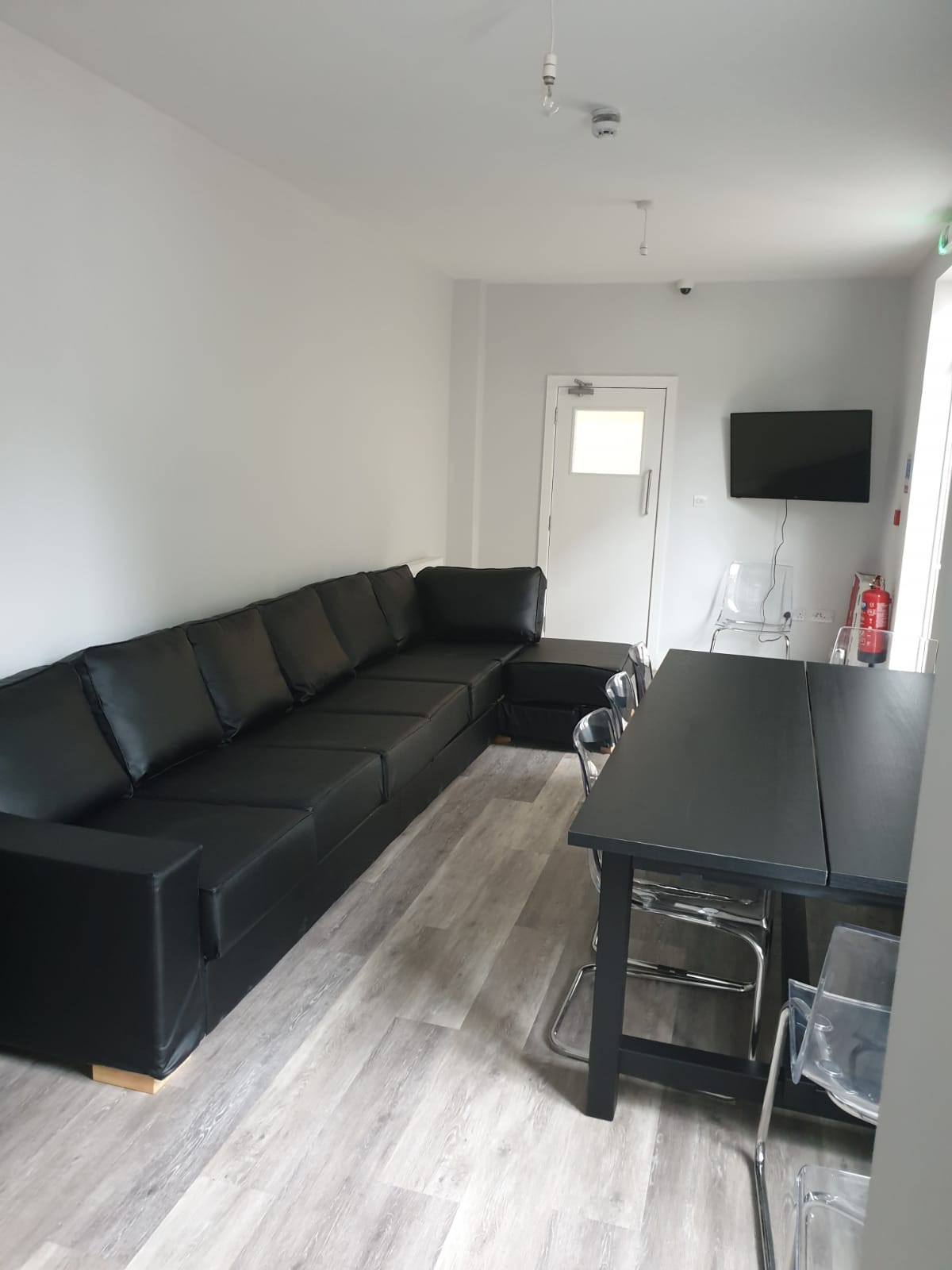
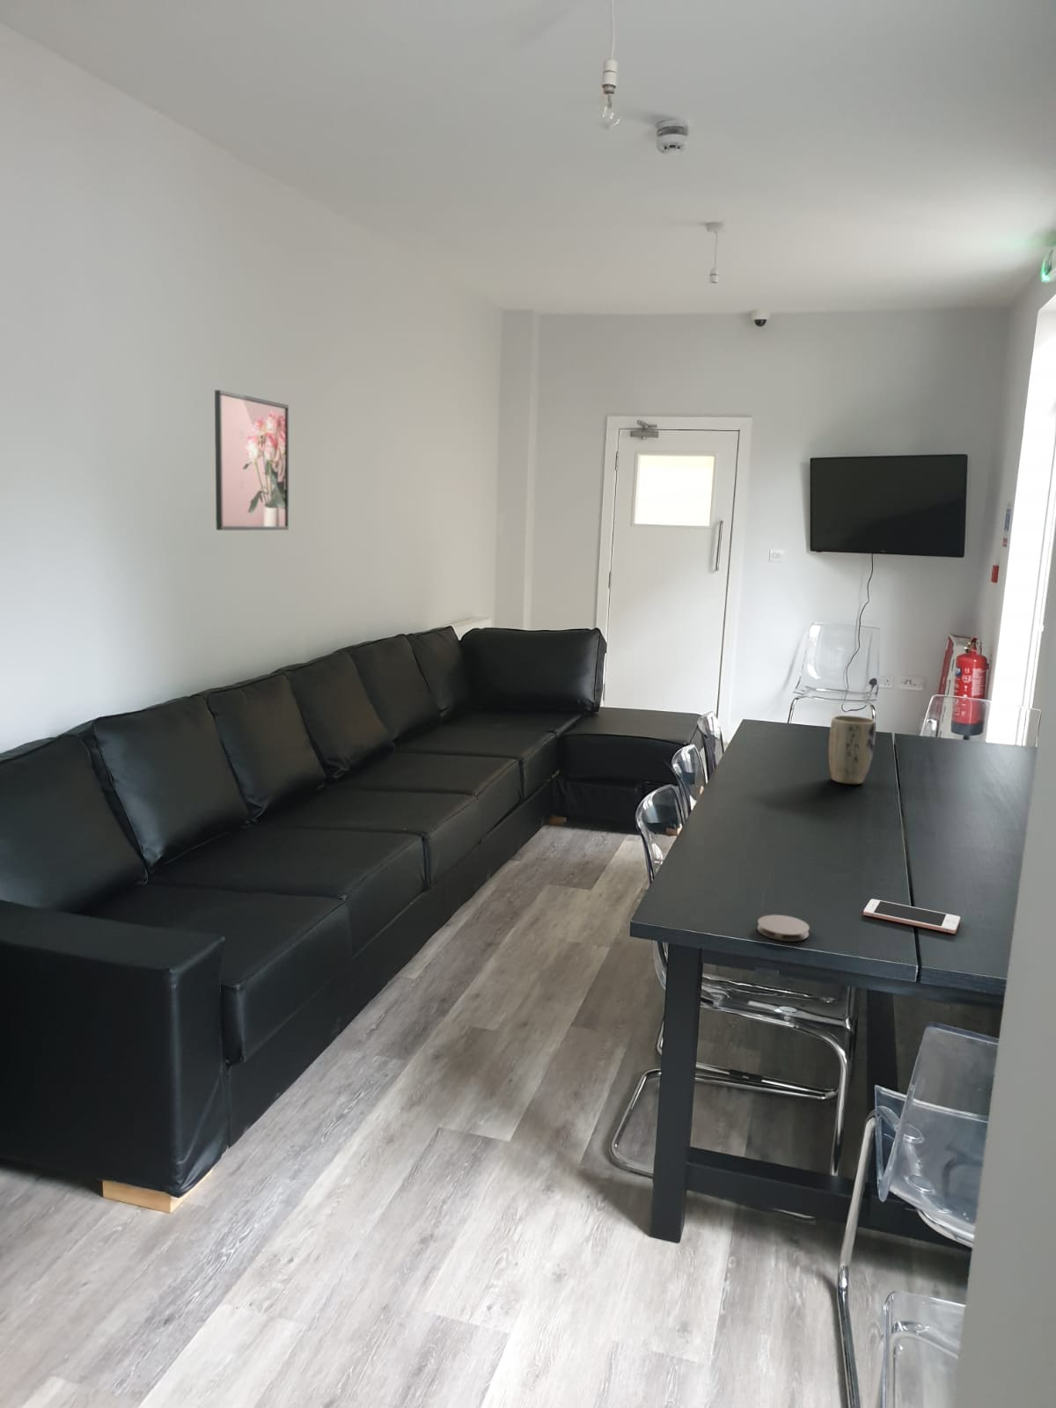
+ coaster [757,915,811,941]
+ plant pot [829,715,876,785]
+ cell phone [862,898,961,935]
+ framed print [214,389,290,531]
